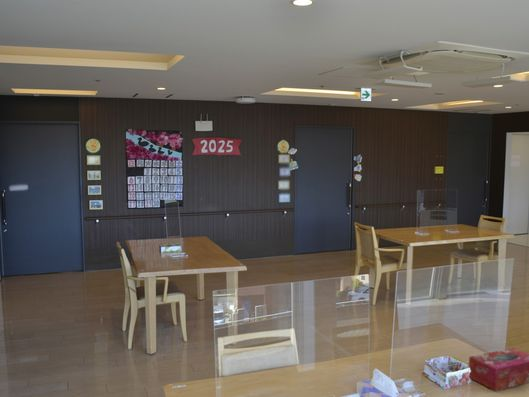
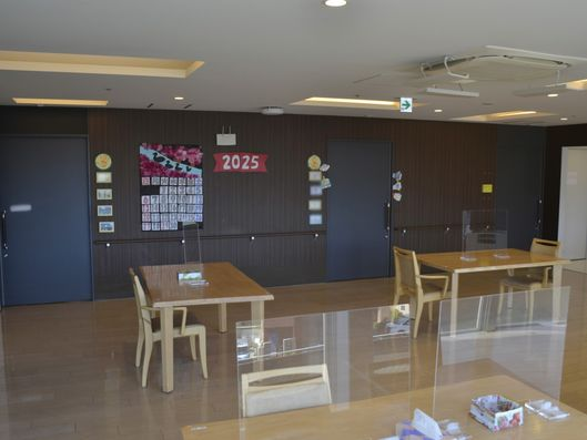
- tissue box [468,347,529,392]
